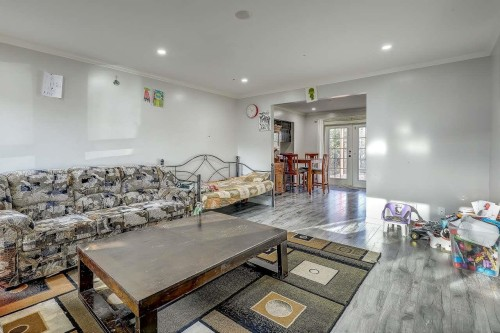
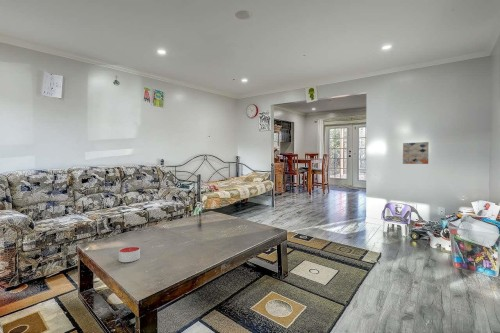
+ wall art [402,141,430,165]
+ candle [118,245,141,263]
